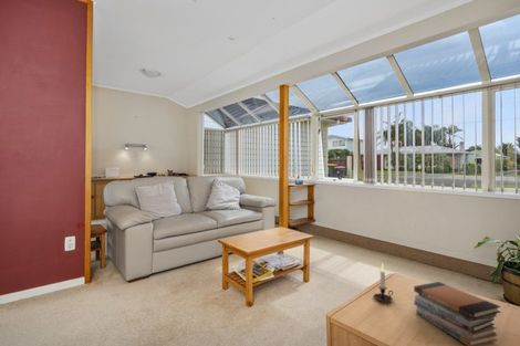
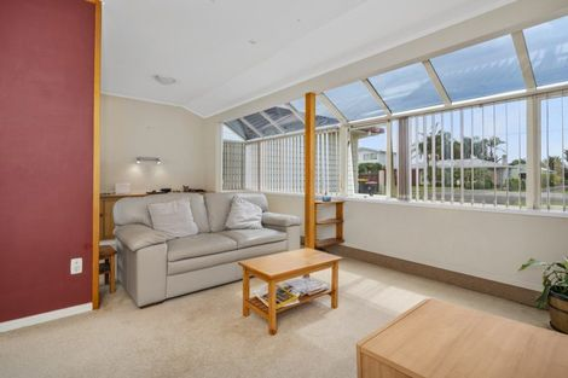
- book stack [413,281,502,346]
- candle [373,262,394,303]
